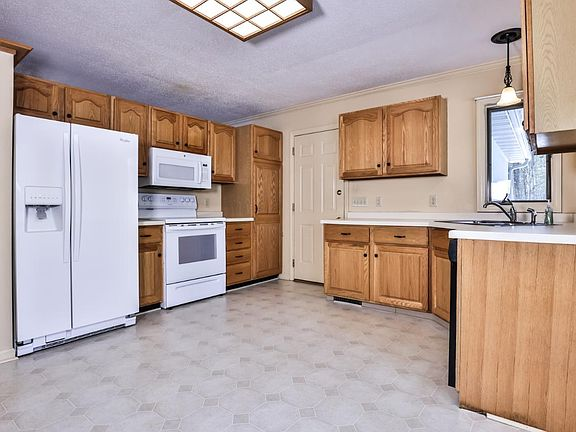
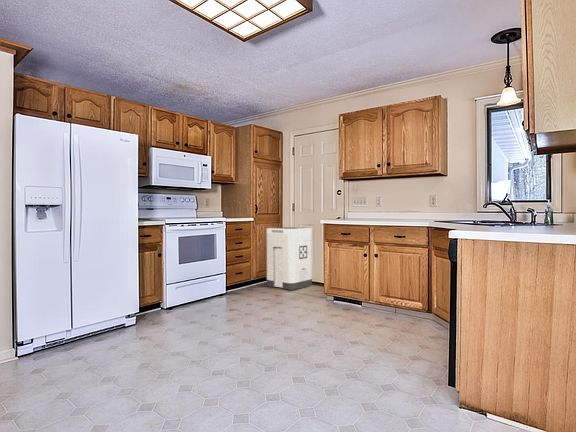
+ trash can [266,226,313,291]
